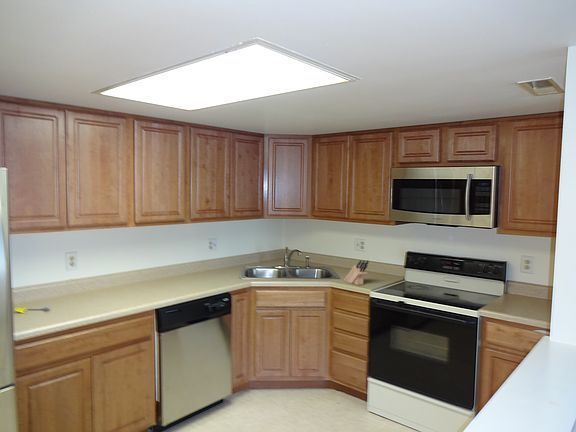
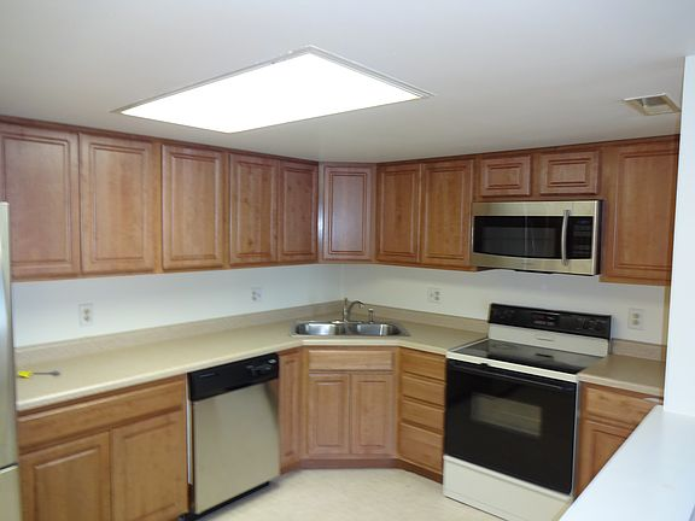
- knife block [343,259,370,286]
